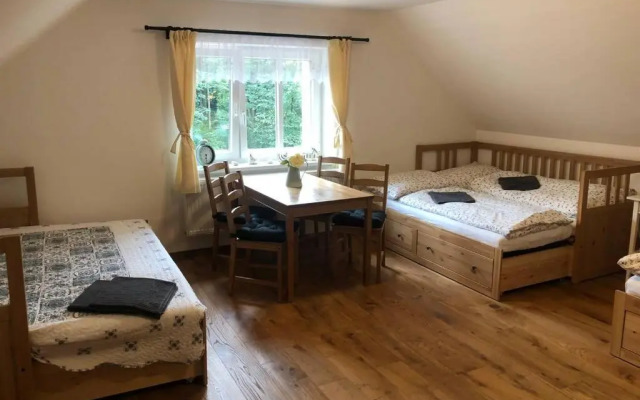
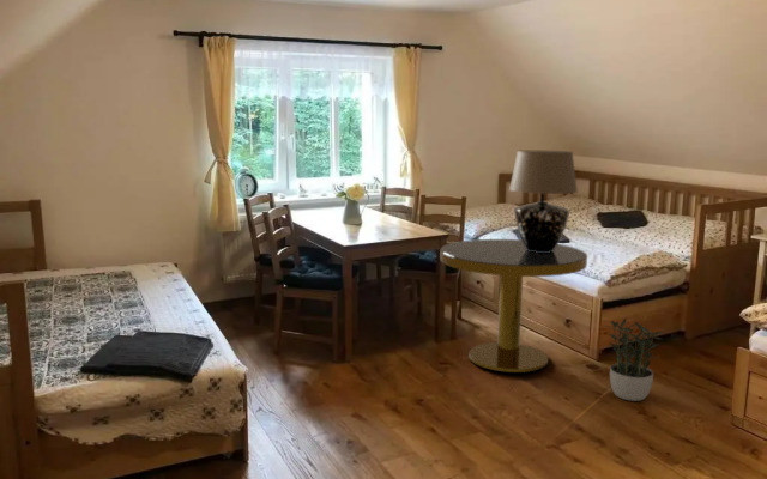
+ table lamp [508,150,579,253]
+ side table [439,238,588,374]
+ potted plant [602,317,666,402]
